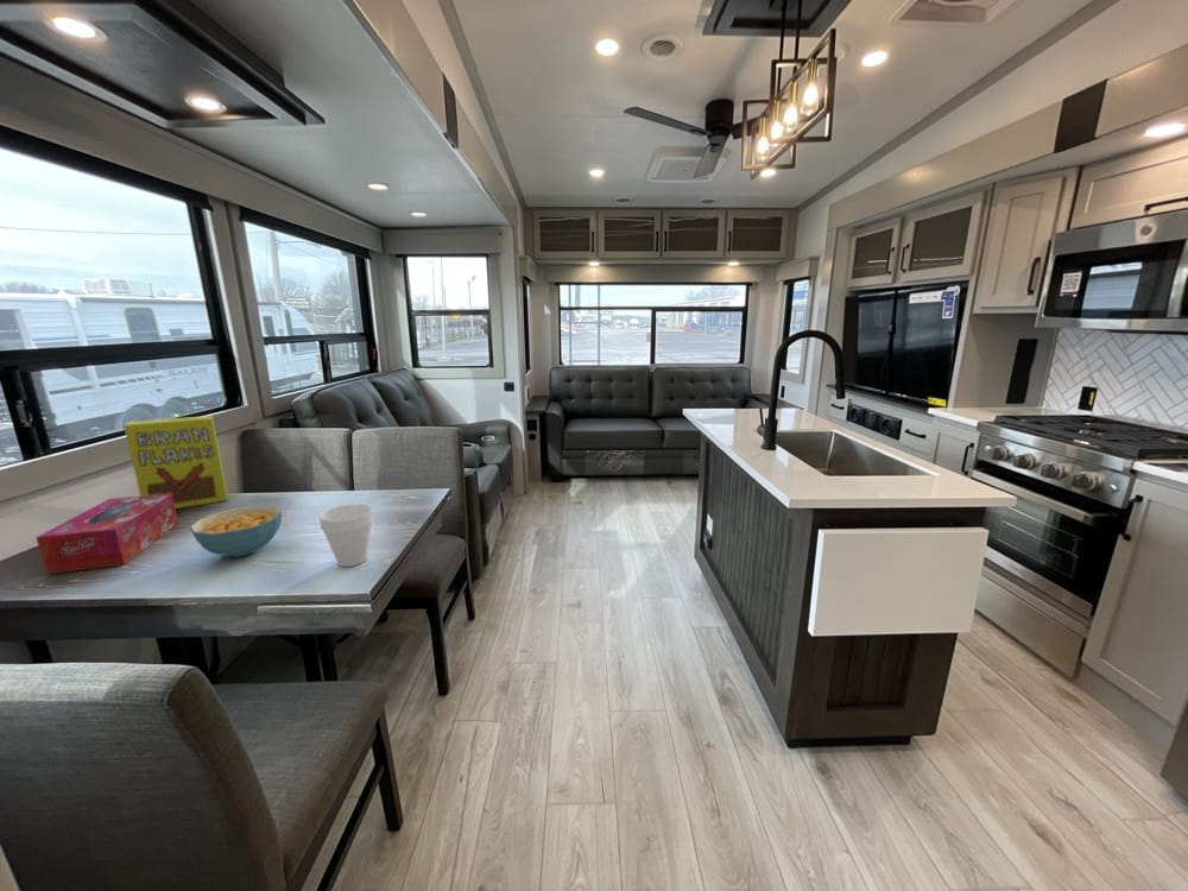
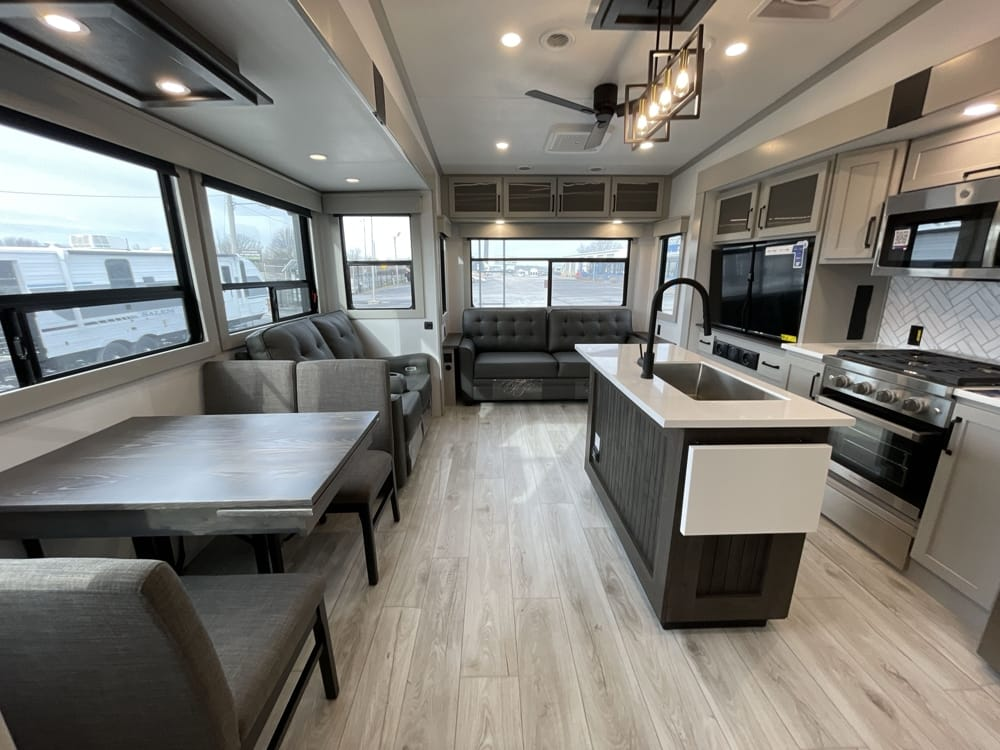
- cereal bowl [189,505,283,558]
- cereal box [122,415,228,510]
- cup [318,503,374,568]
- tissue box [34,493,179,575]
